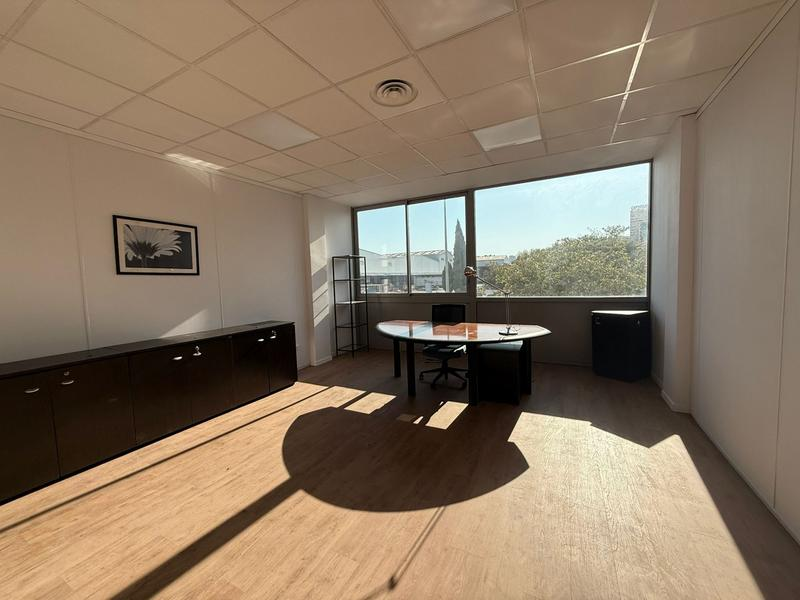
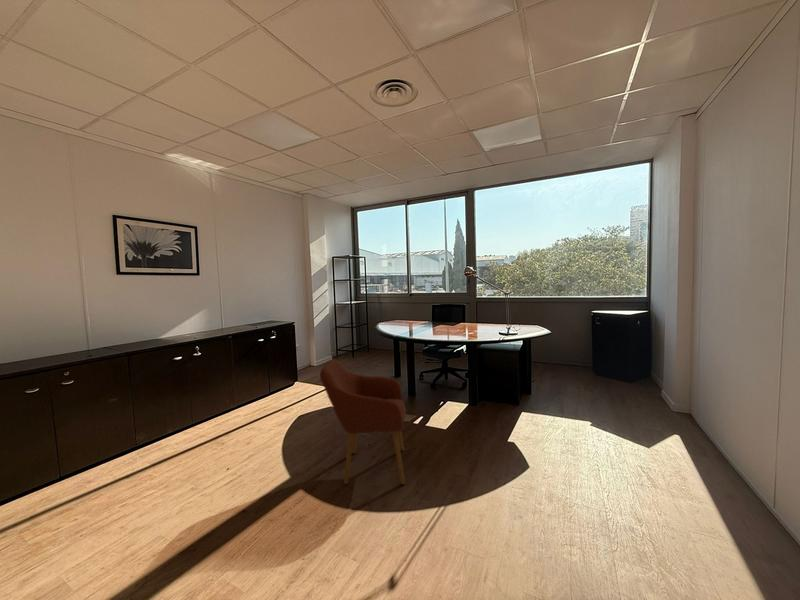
+ armchair [319,358,407,486]
